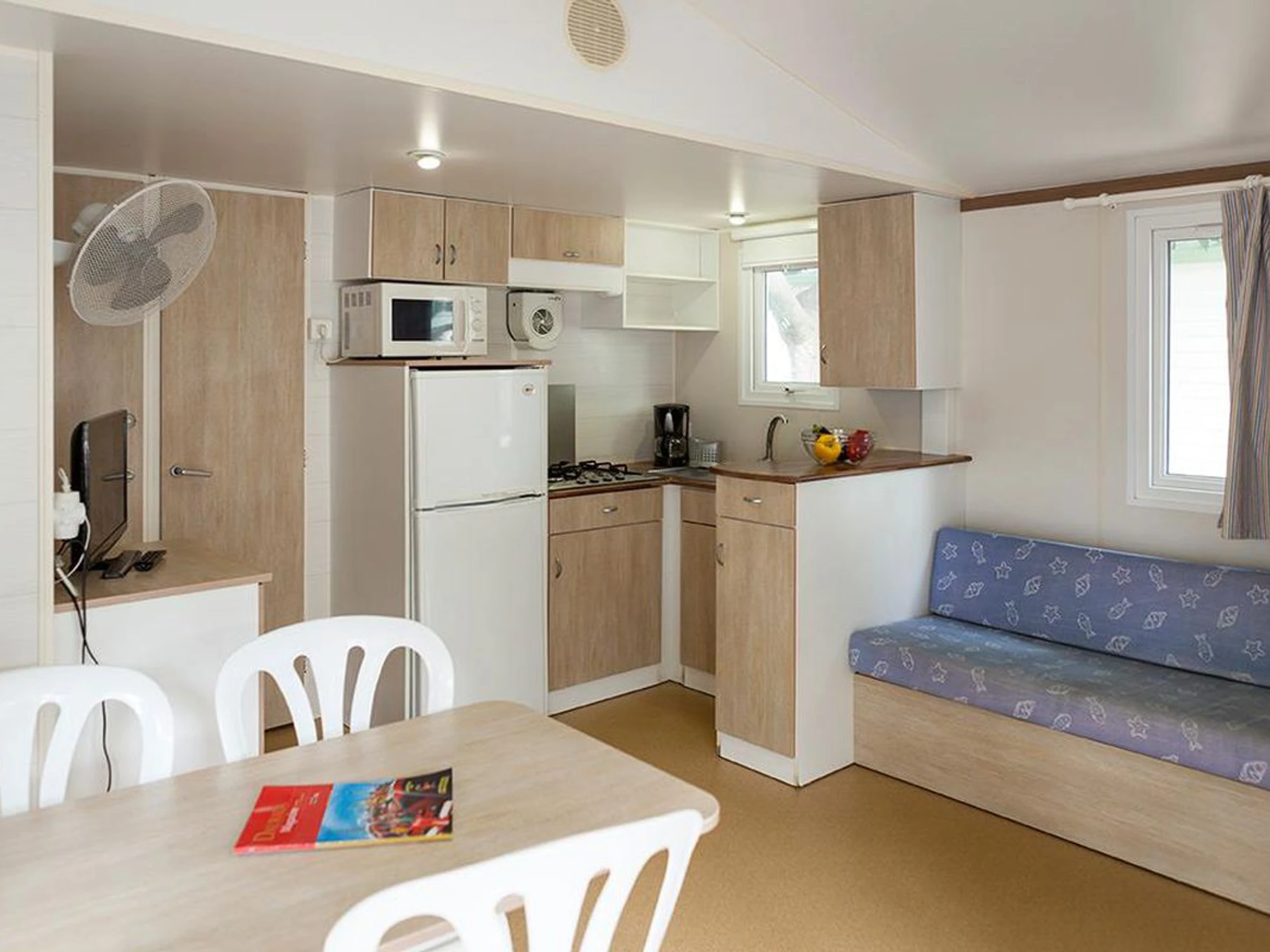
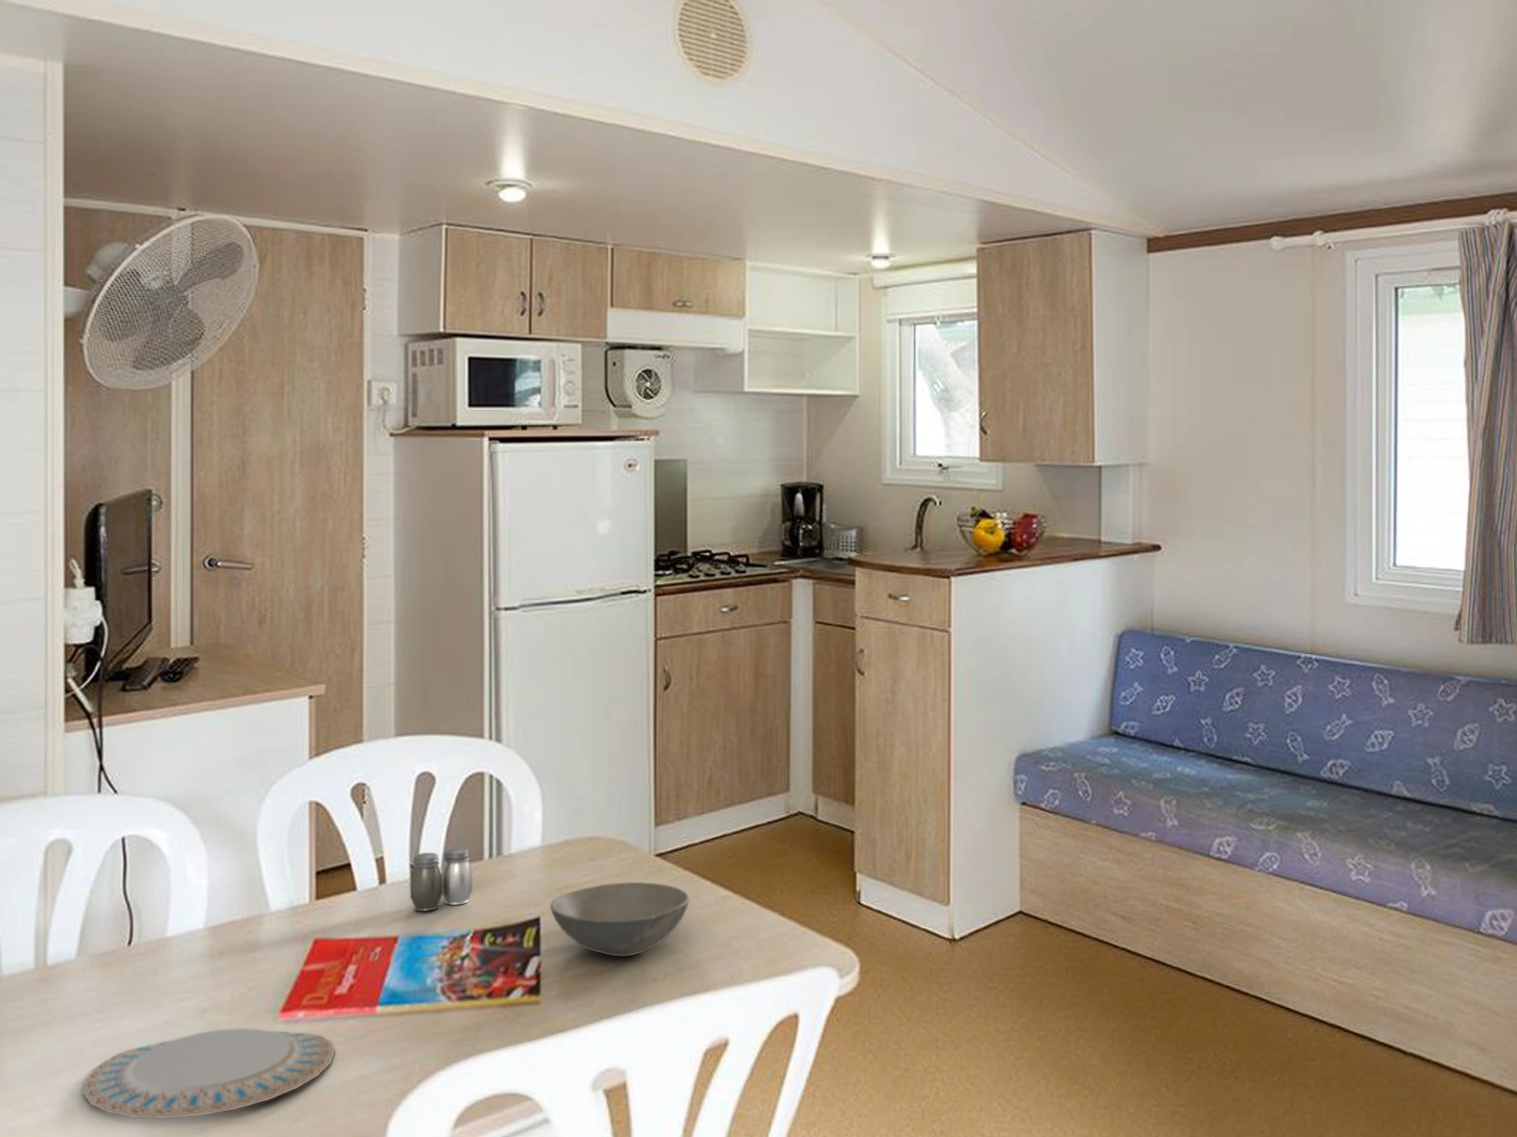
+ chinaware [82,1028,336,1119]
+ soup bowl [549,881,689,957]
+ salt and pepper shaker [410,847,473,911]
